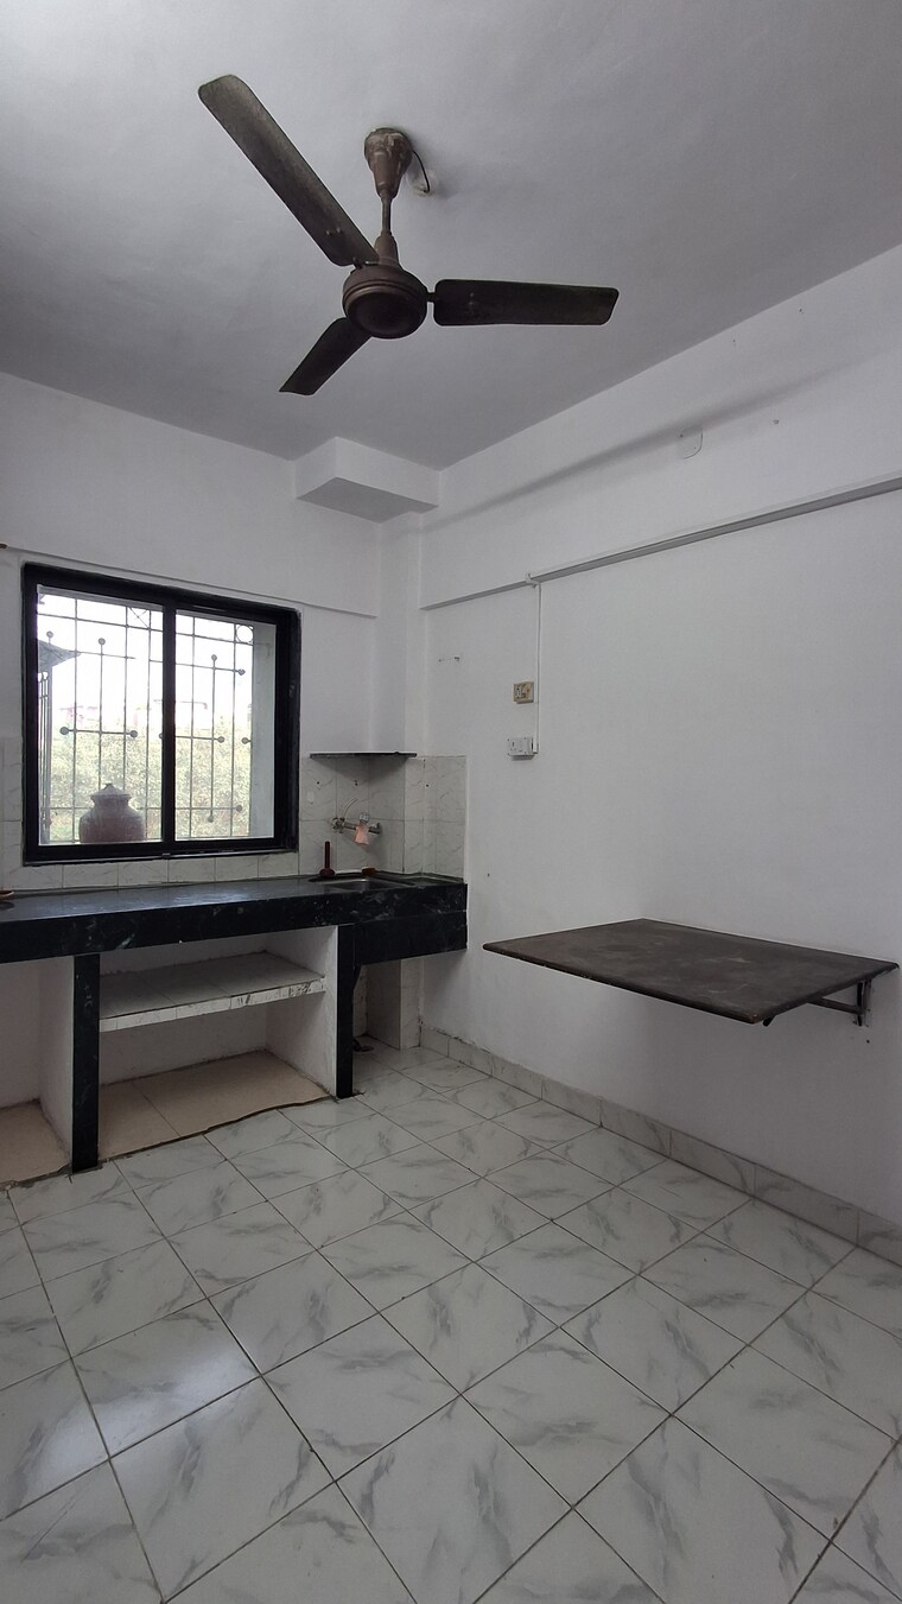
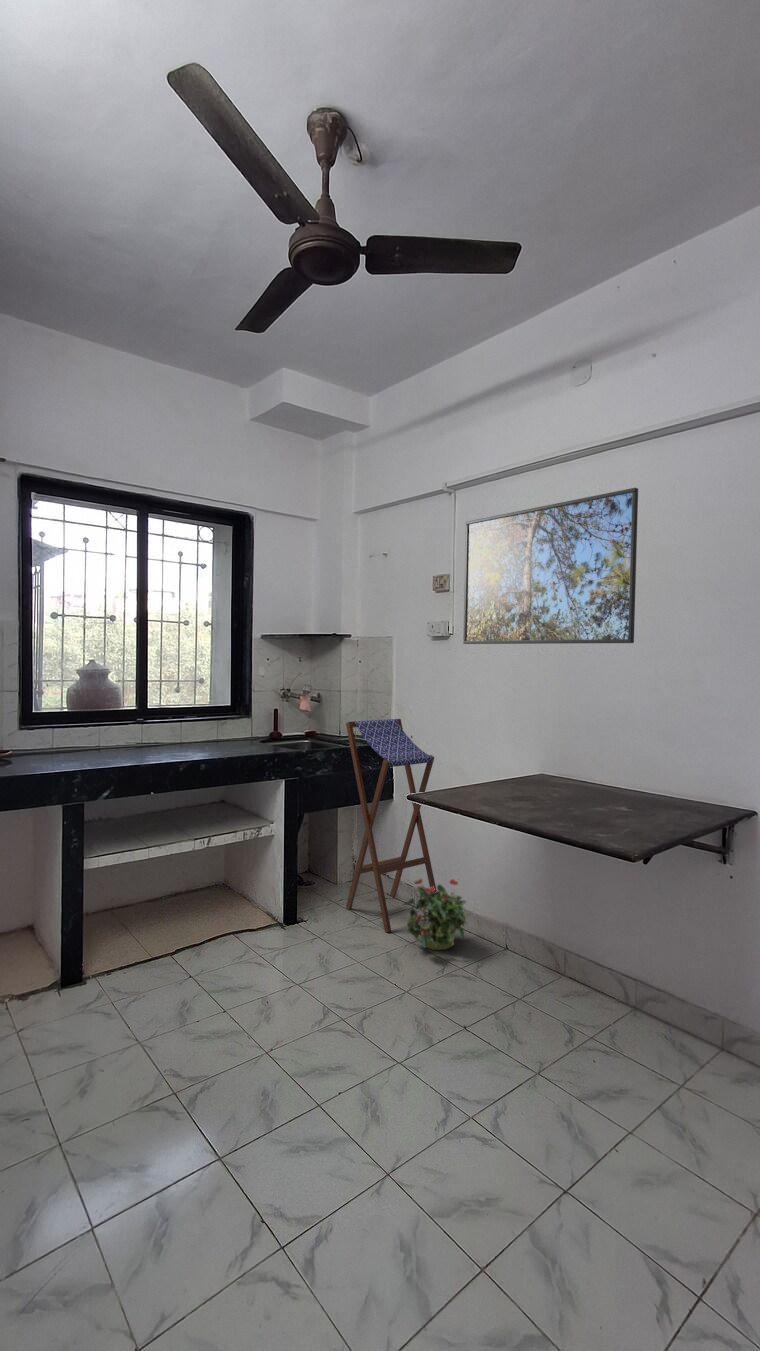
+ stool [345,718,438,933]
+ potted plant [401,878,471,951]
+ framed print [462,487,639,645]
